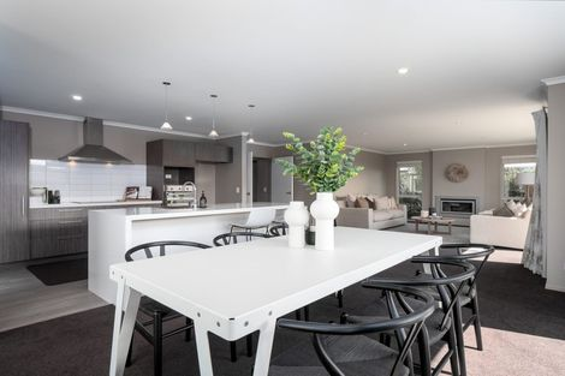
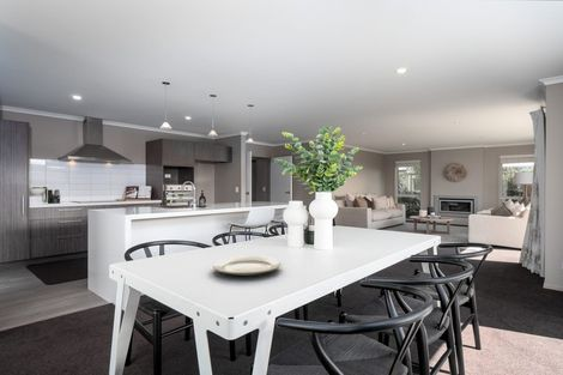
+ chinaware [212,255,282,277]
